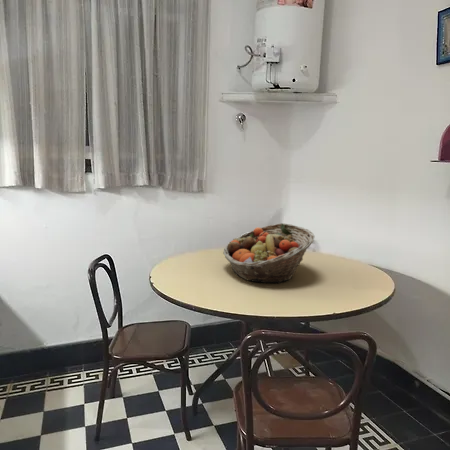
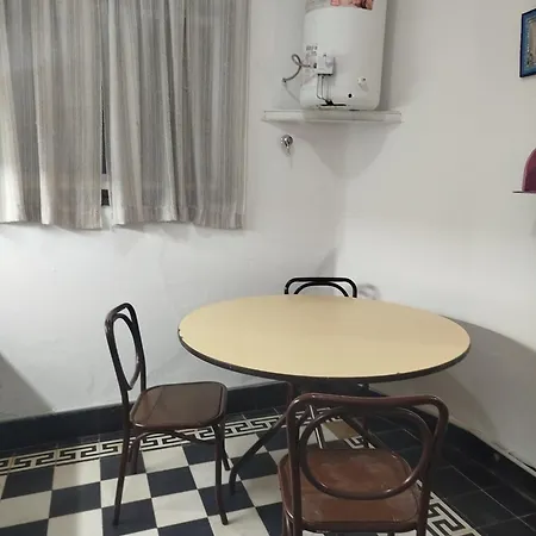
- fruit basket [222,222,316,285]
